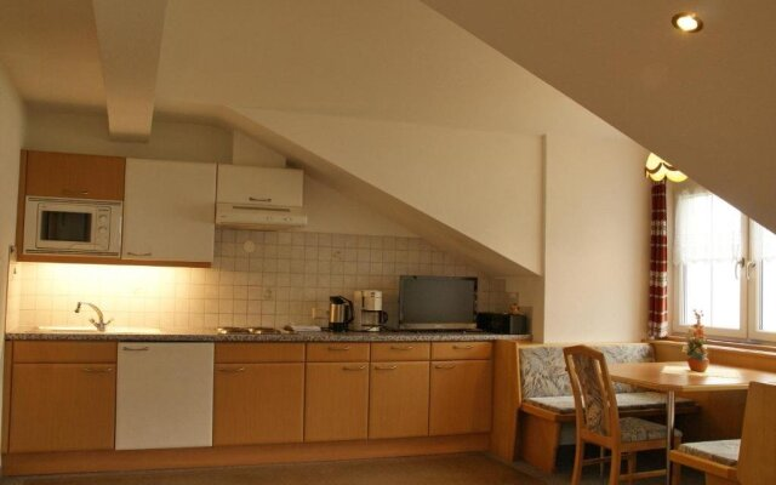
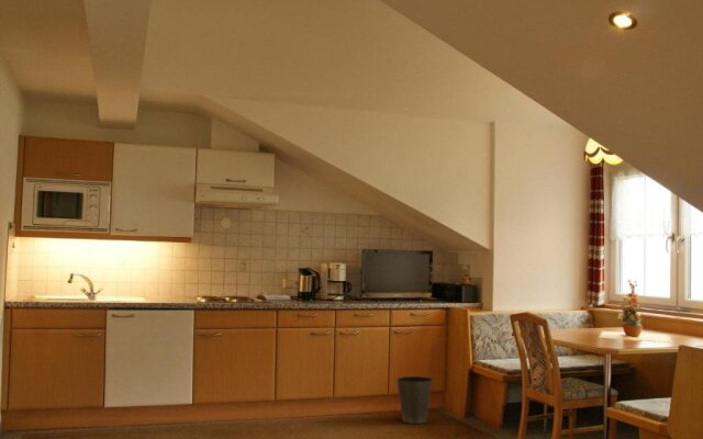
+ waste basket [395,375,434,425]
